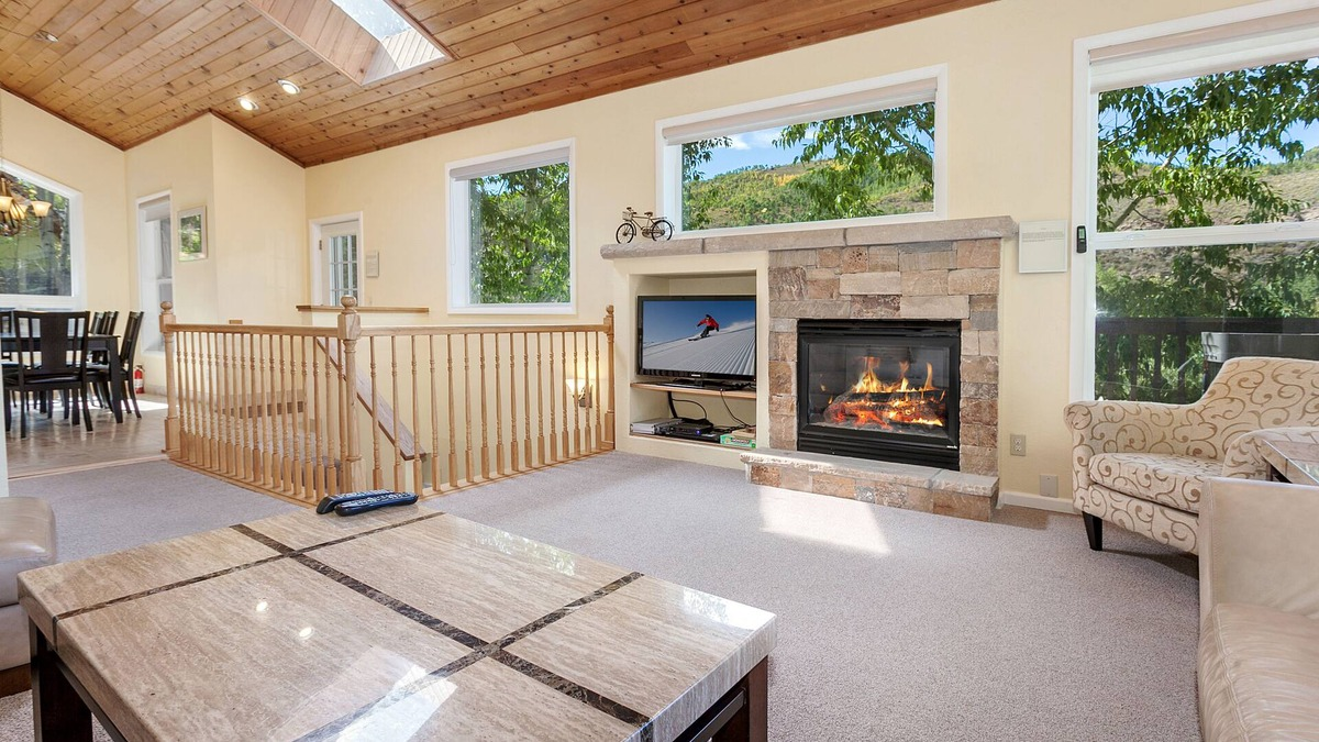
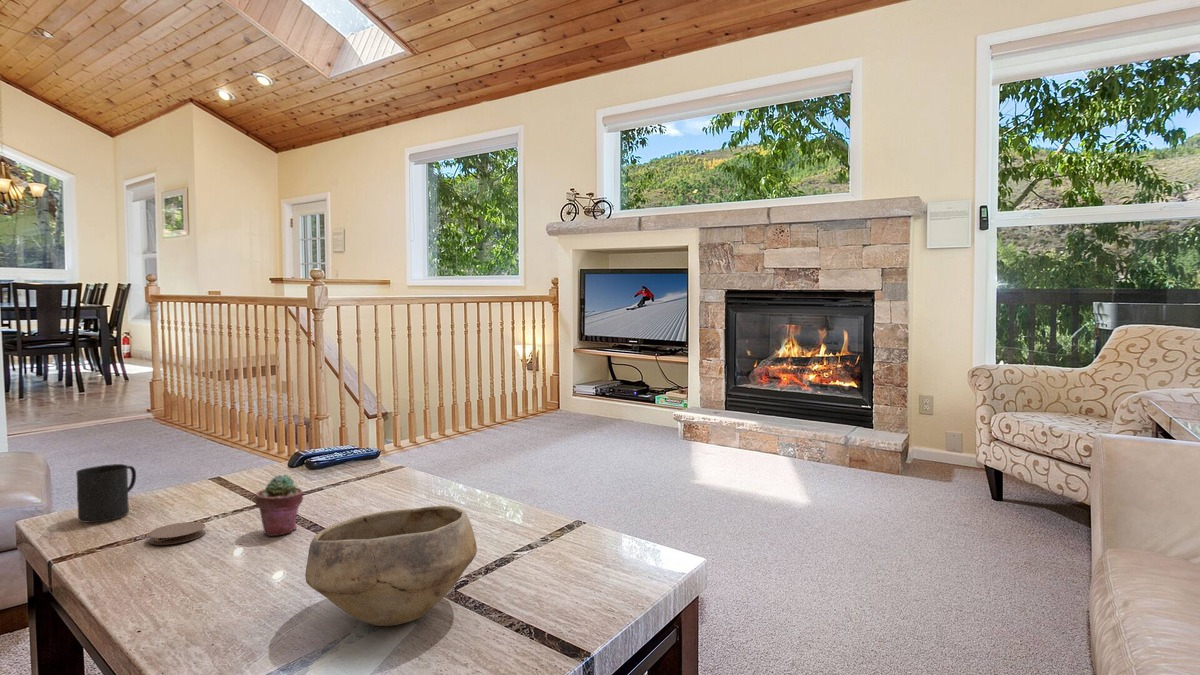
+ potted succulent [255,473,304,537]
+ bowl [304,505,478,627]
+ mug [75,463,137,523]
+ coaster [147,521,206,546]
